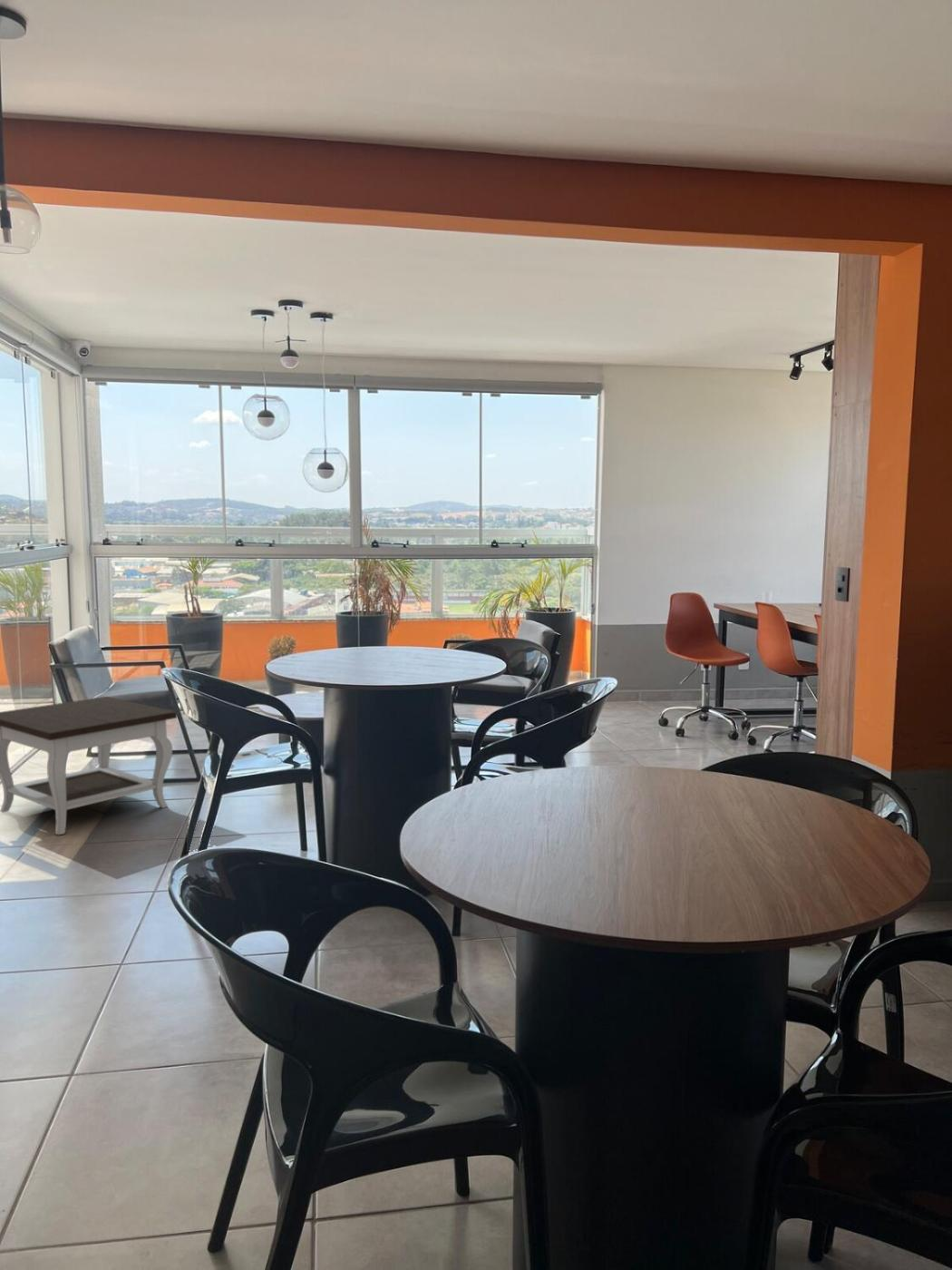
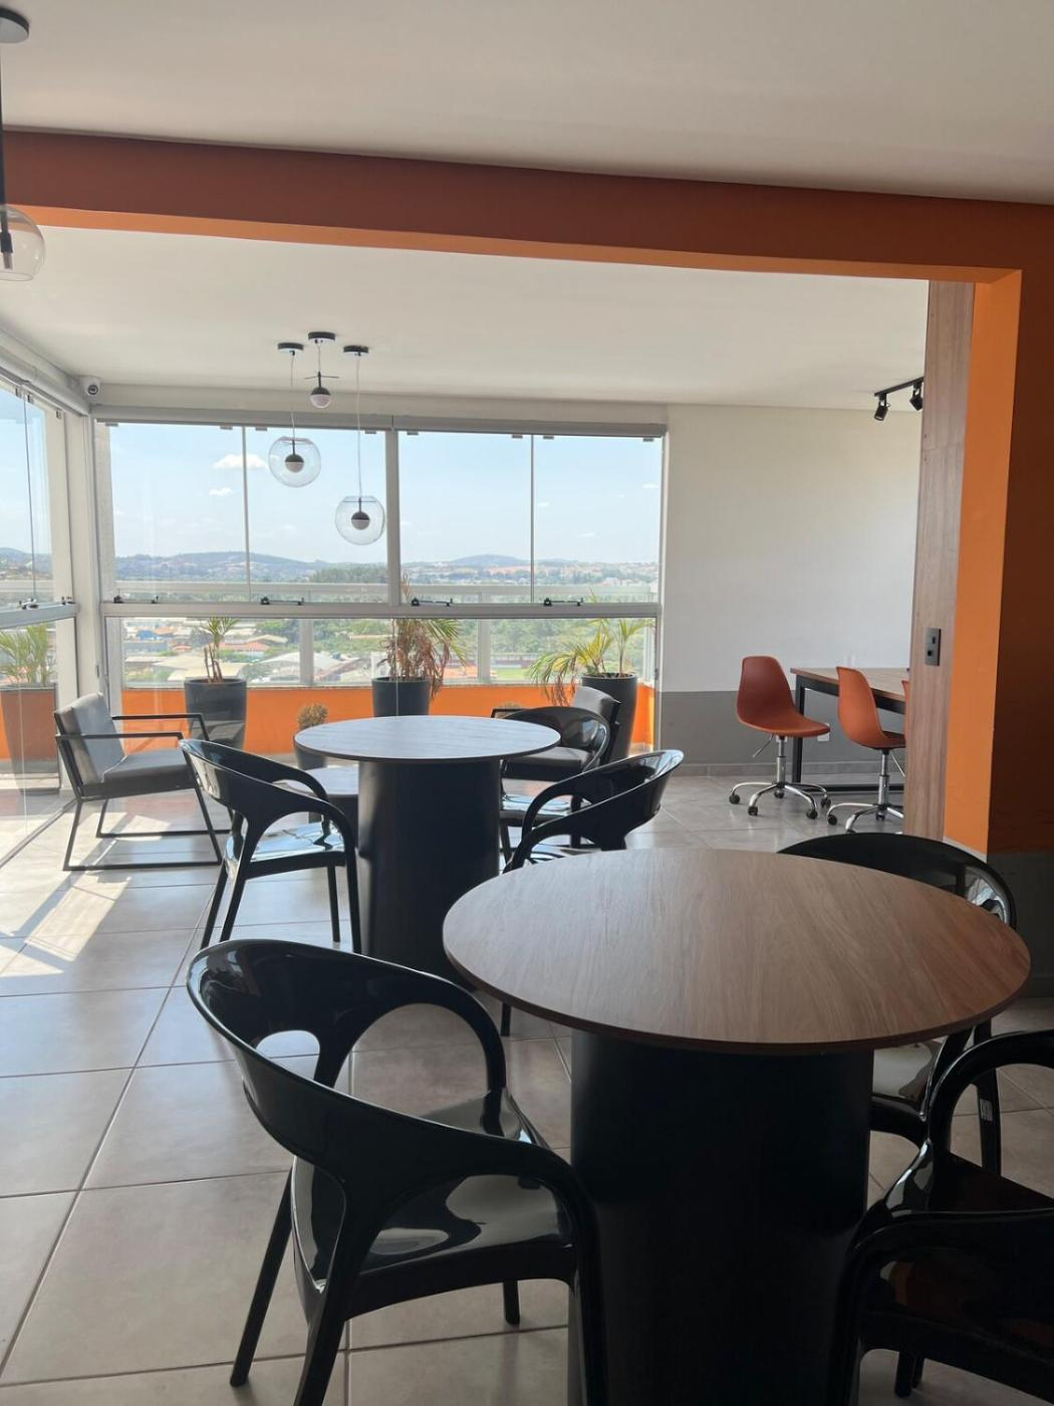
- side table [0,696,178,836]
